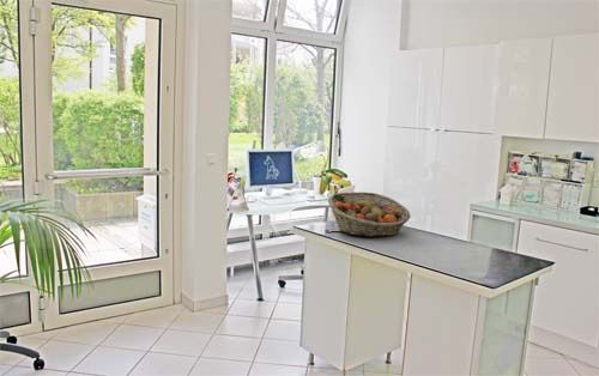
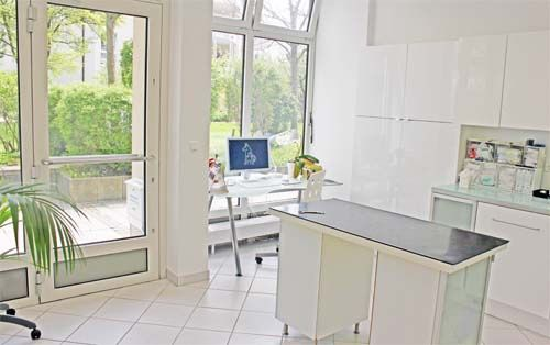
- fruit basket [327,190,412,238]
